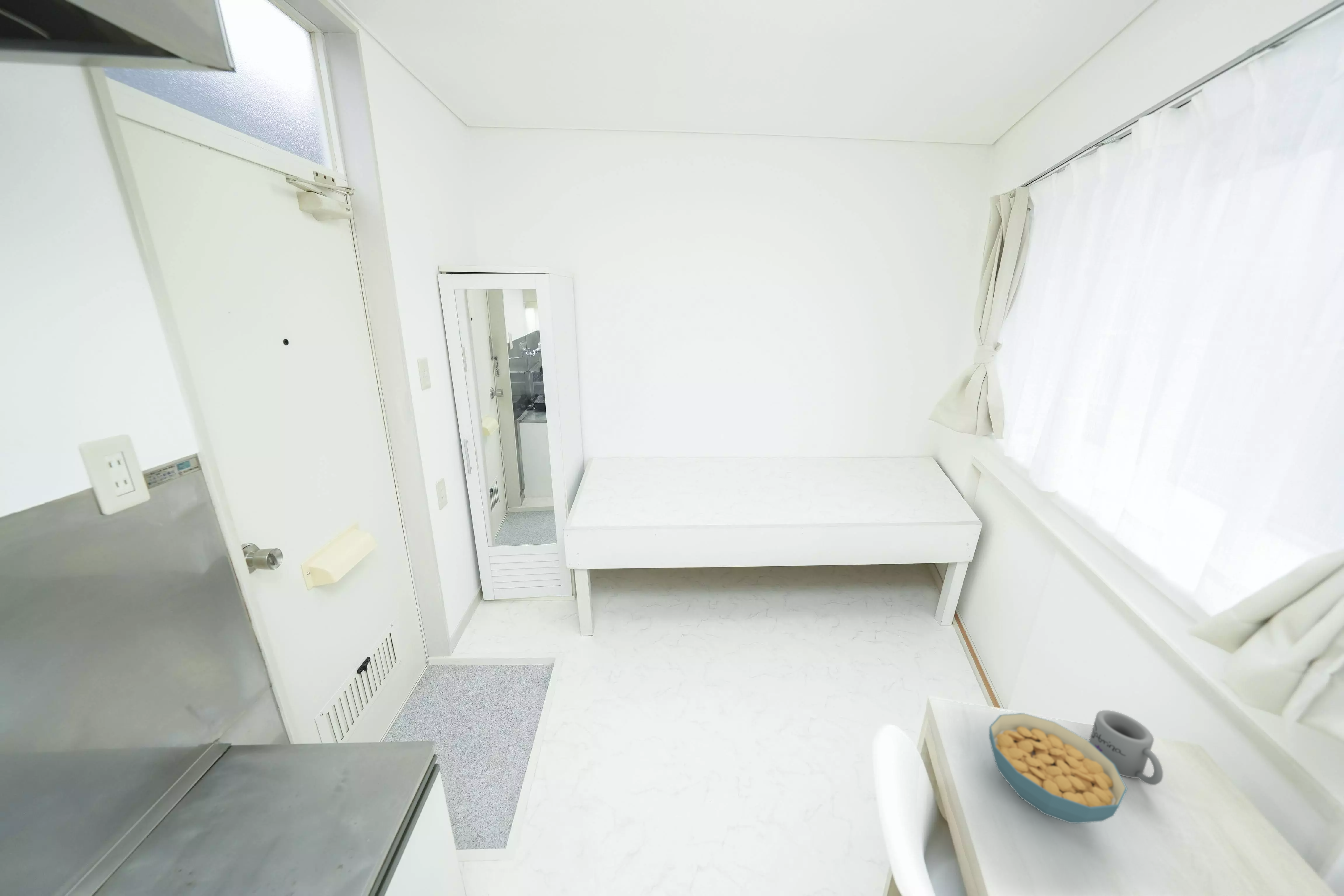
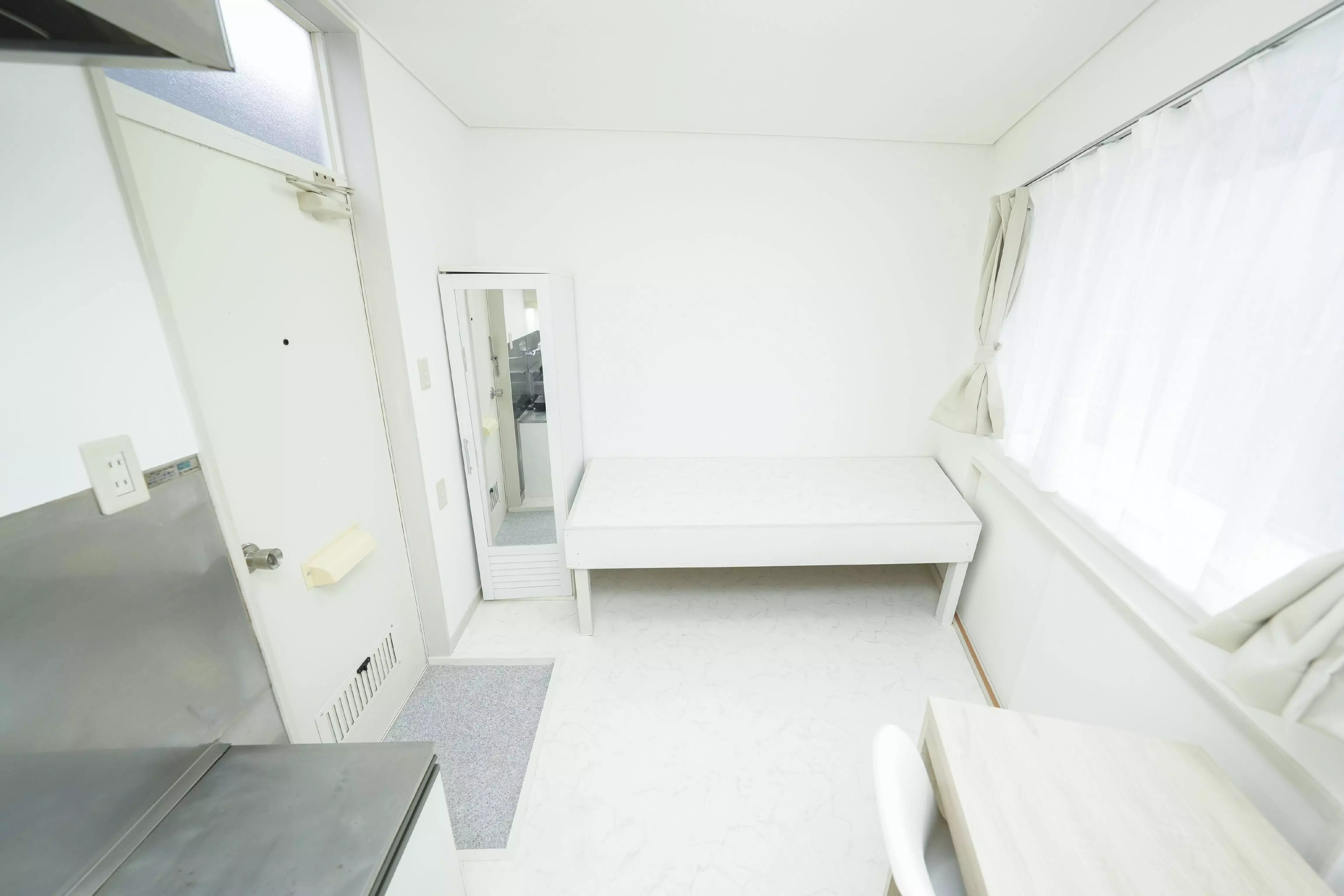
- mug [1089,710,1163,785]
- cereal bowl [989,713,1128,824]
